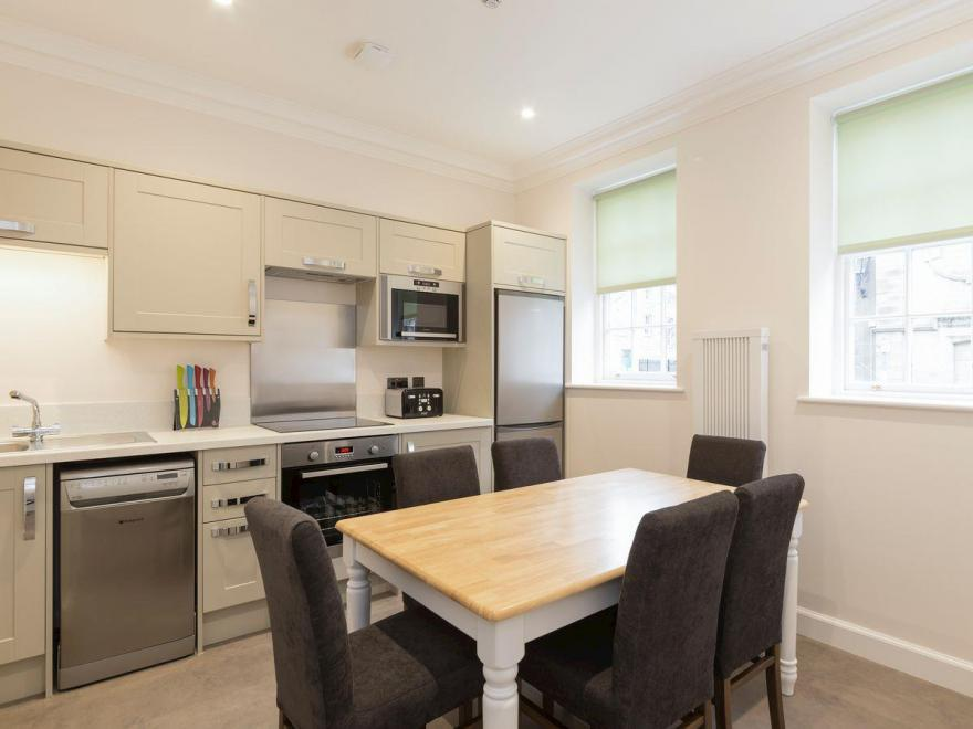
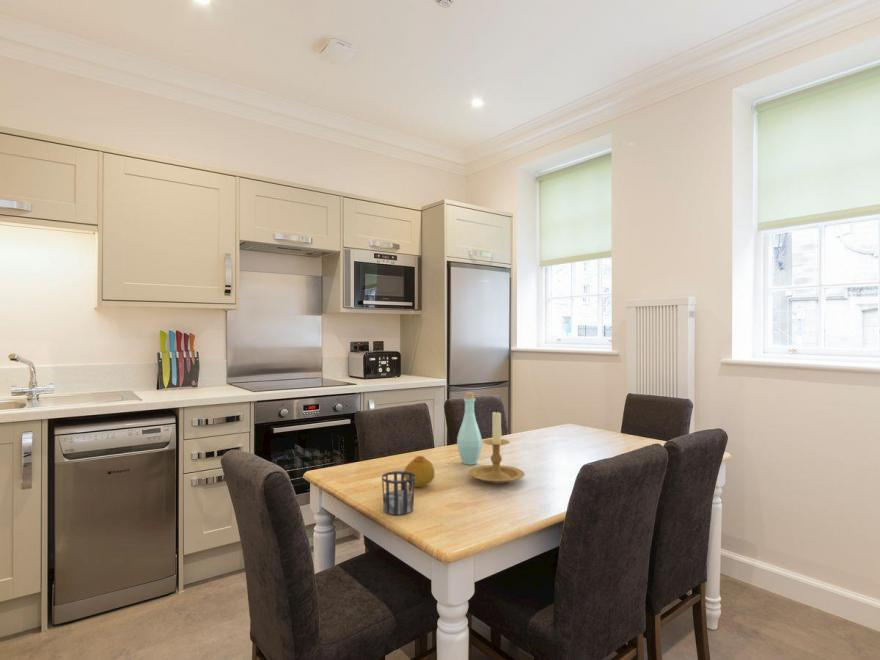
+ fruit [403,455,436,488]
+ candle holder [467,409,526,485]
+ cup [381,470,415,516]
+ bottle [456,391,483,466]
